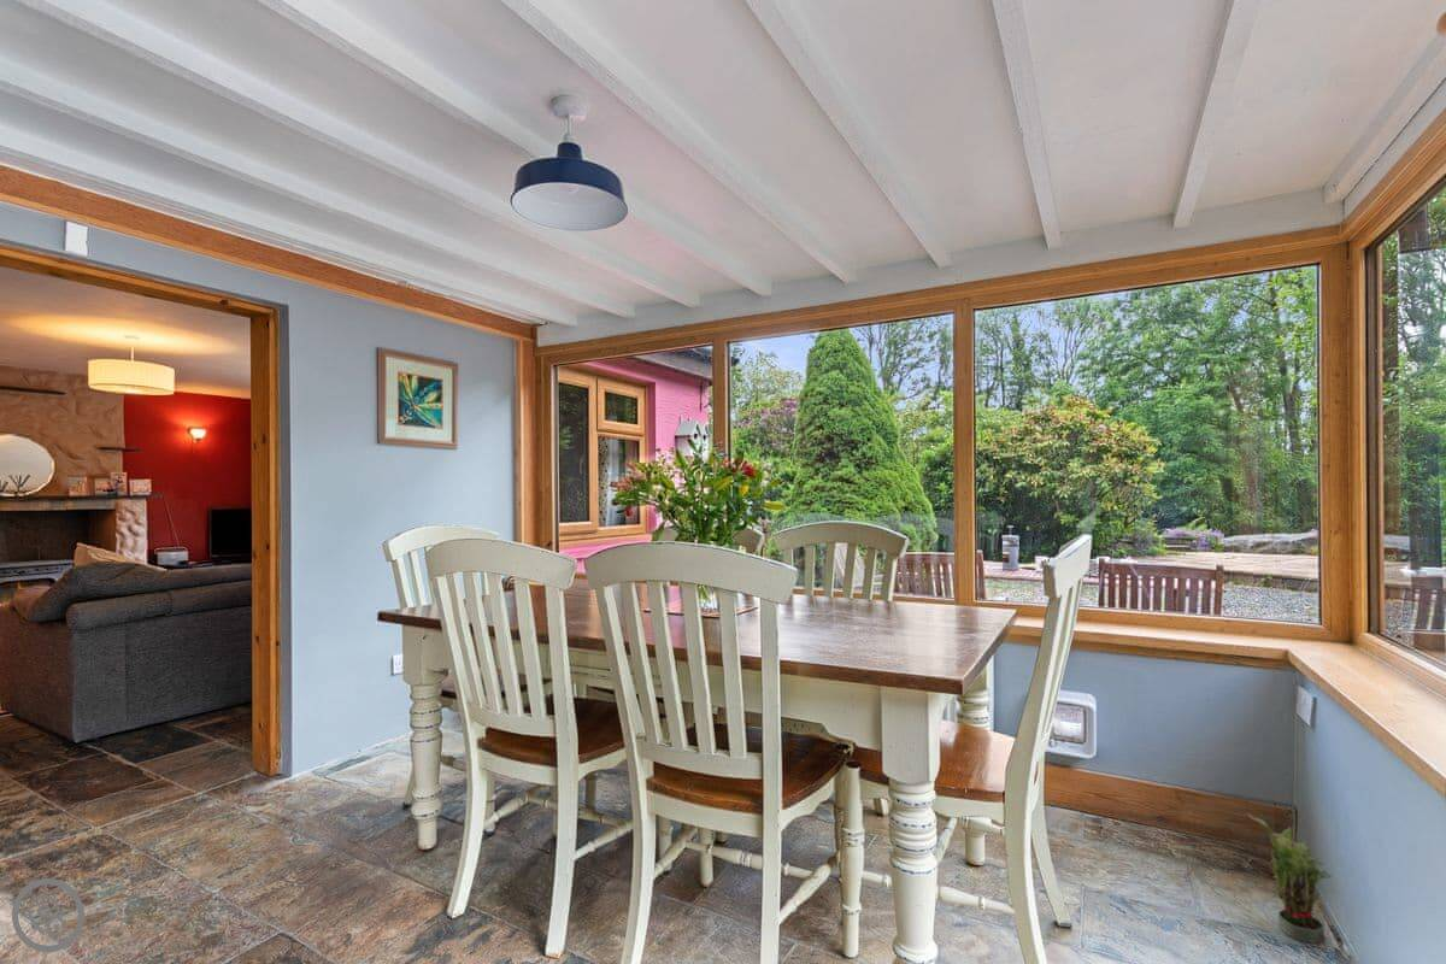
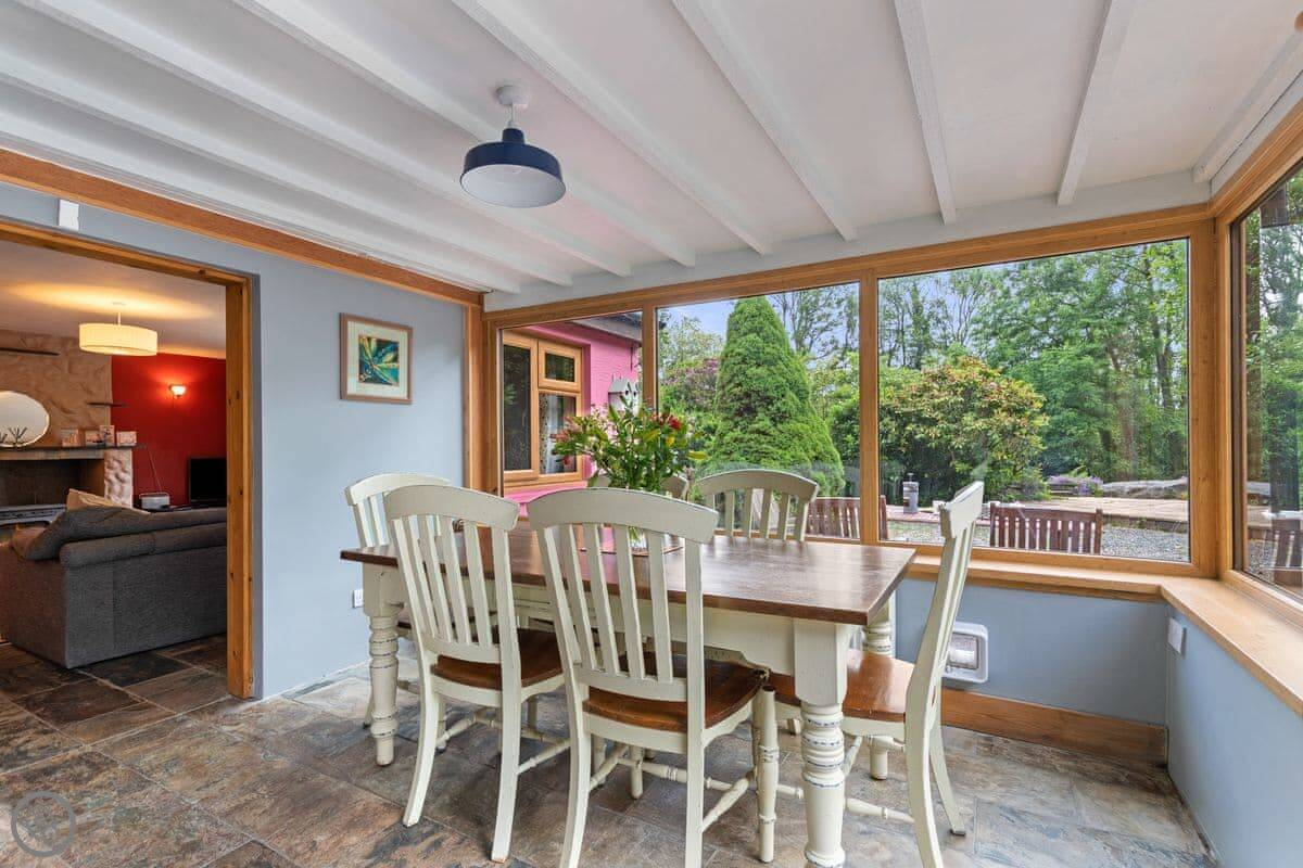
- potted plant [1246,812,1333,945]
